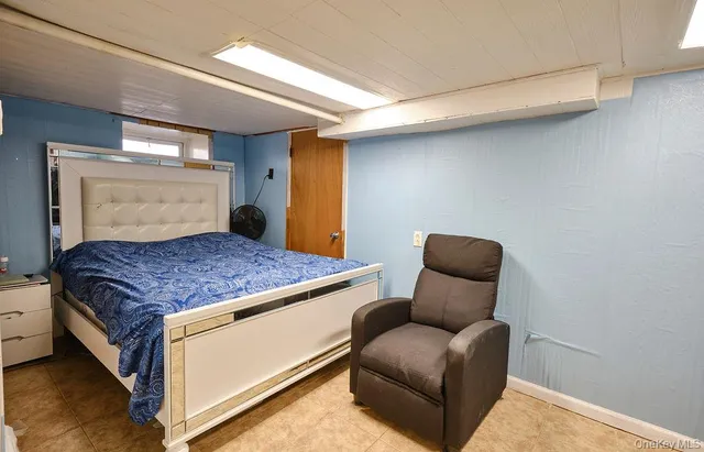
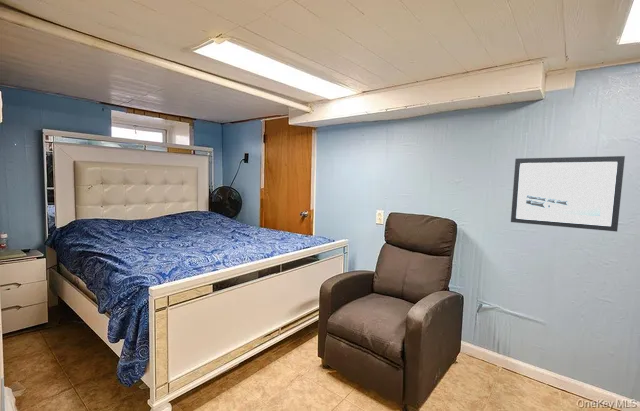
+ wall art [510,155,626,233]
